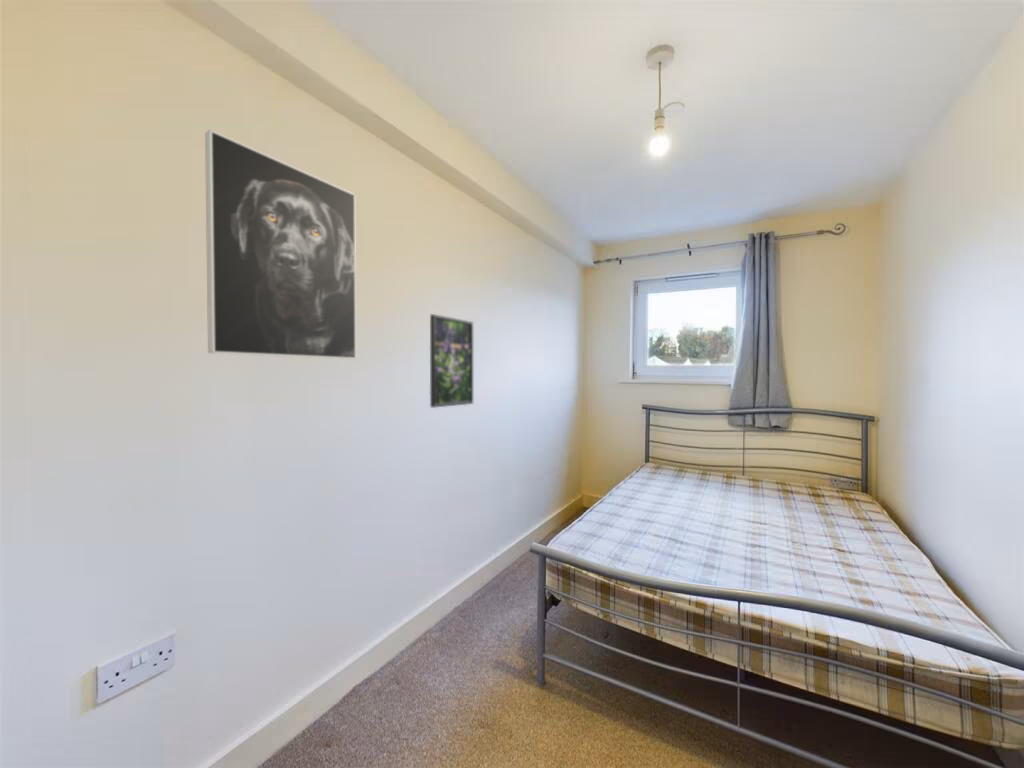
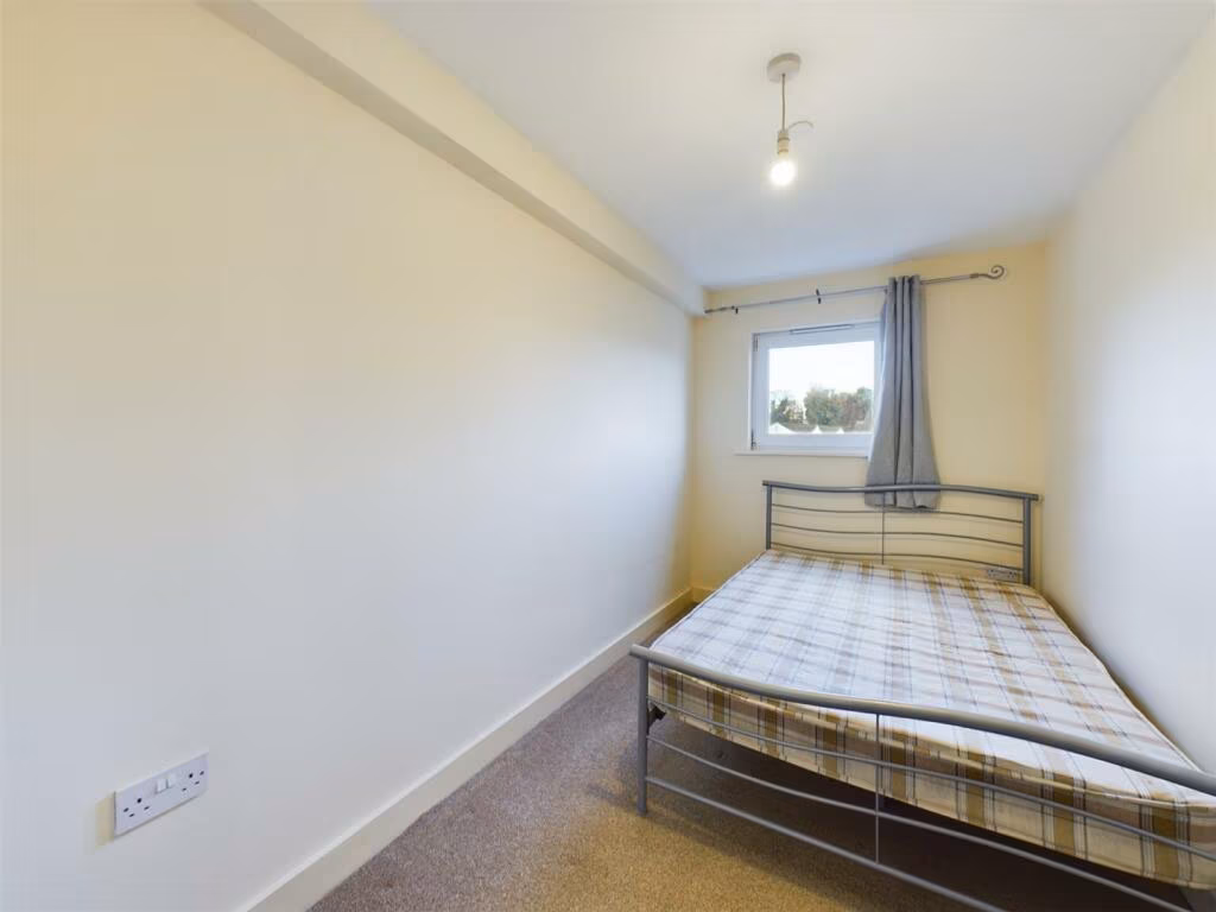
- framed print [204,129,357,360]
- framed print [429,313,474,409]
